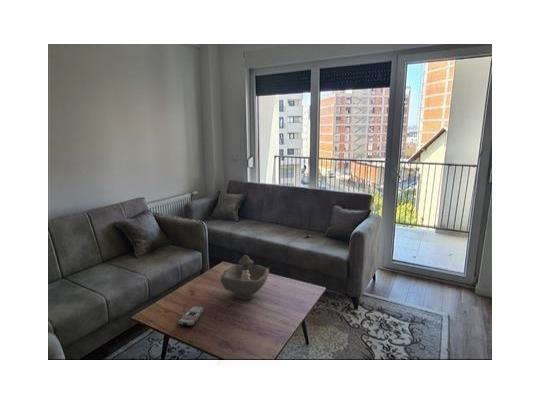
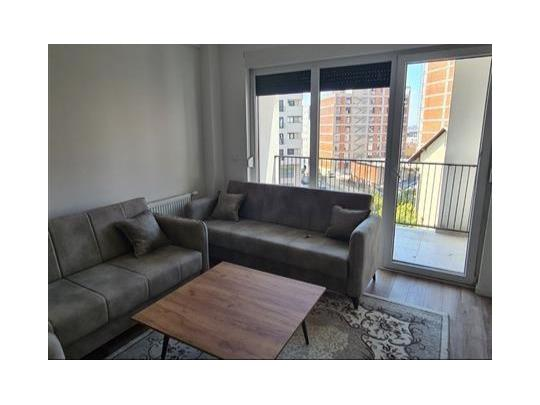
- remote control [177,305,205,327]
- decorative bowl [220,254,270,301]
